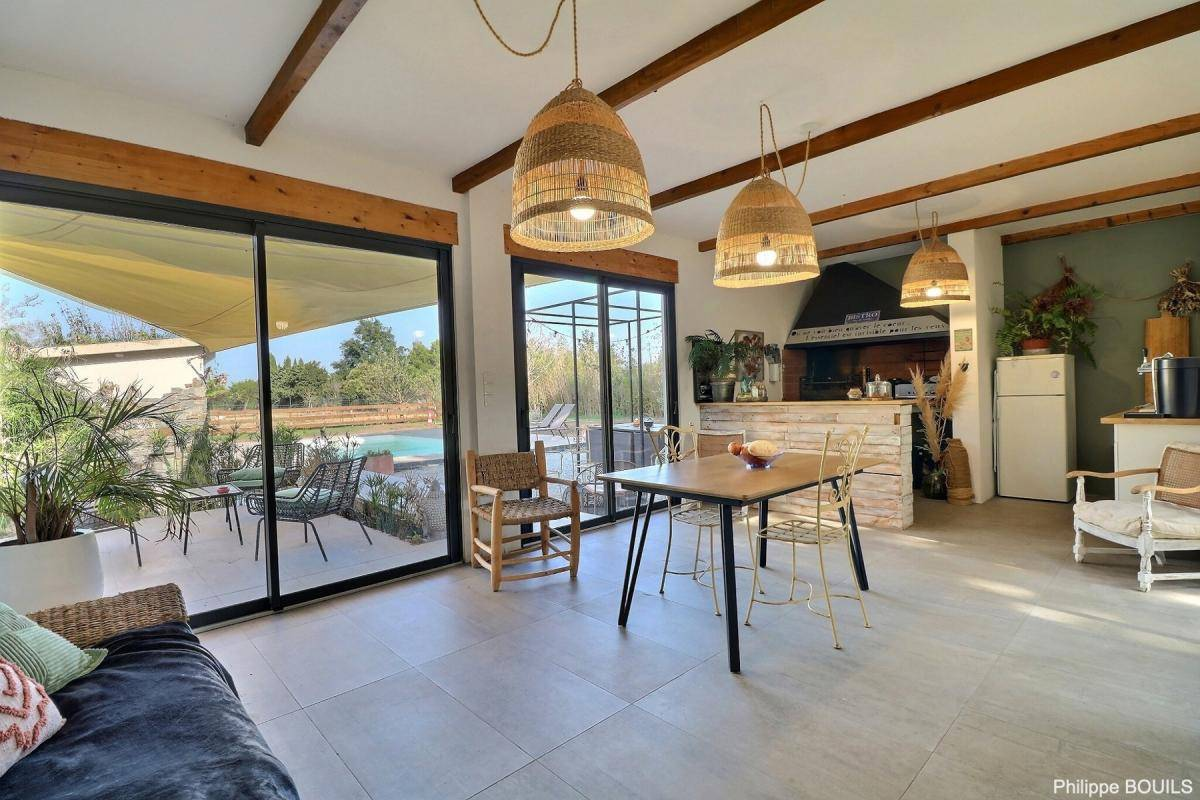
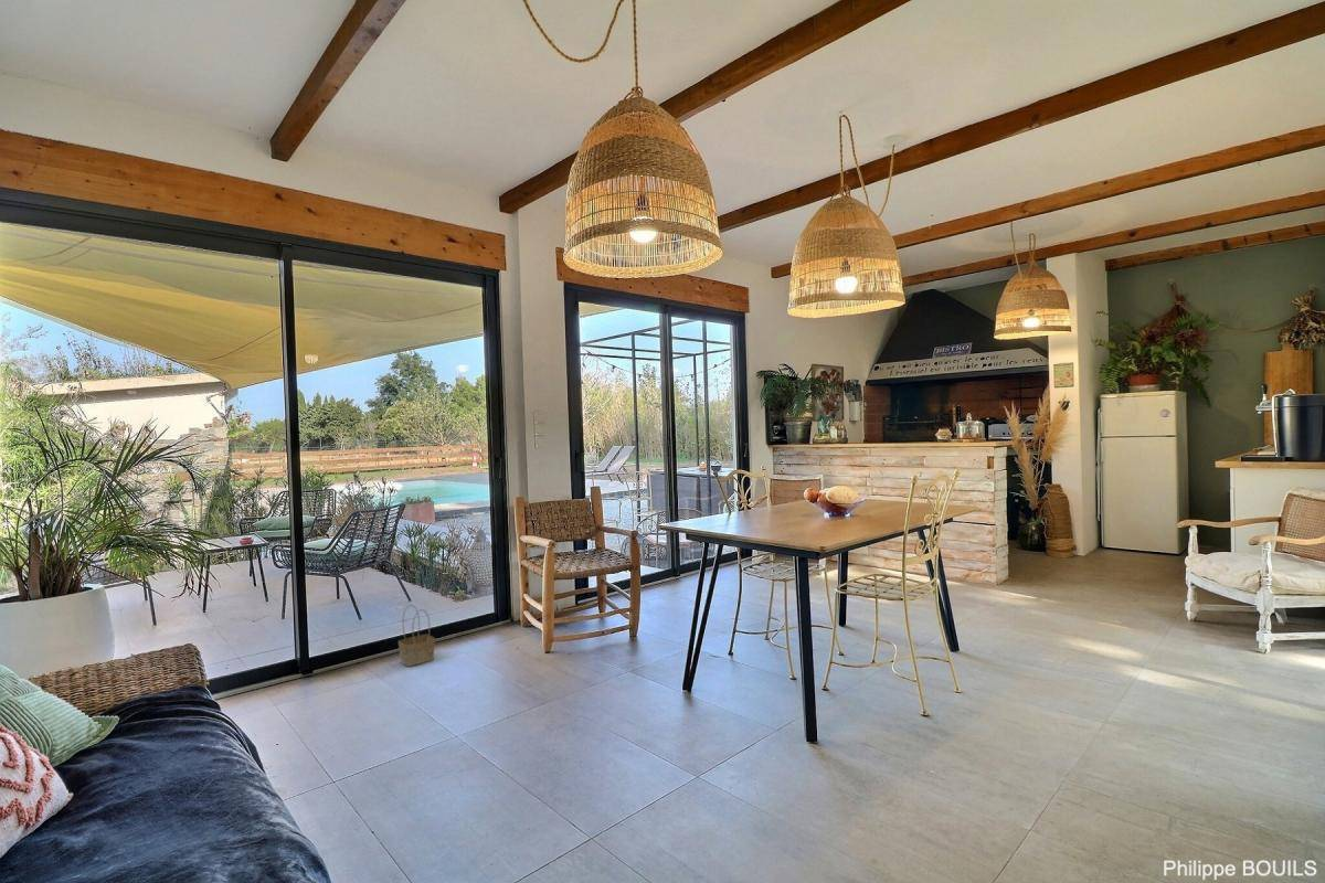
+ basket [398,604,436,668]
